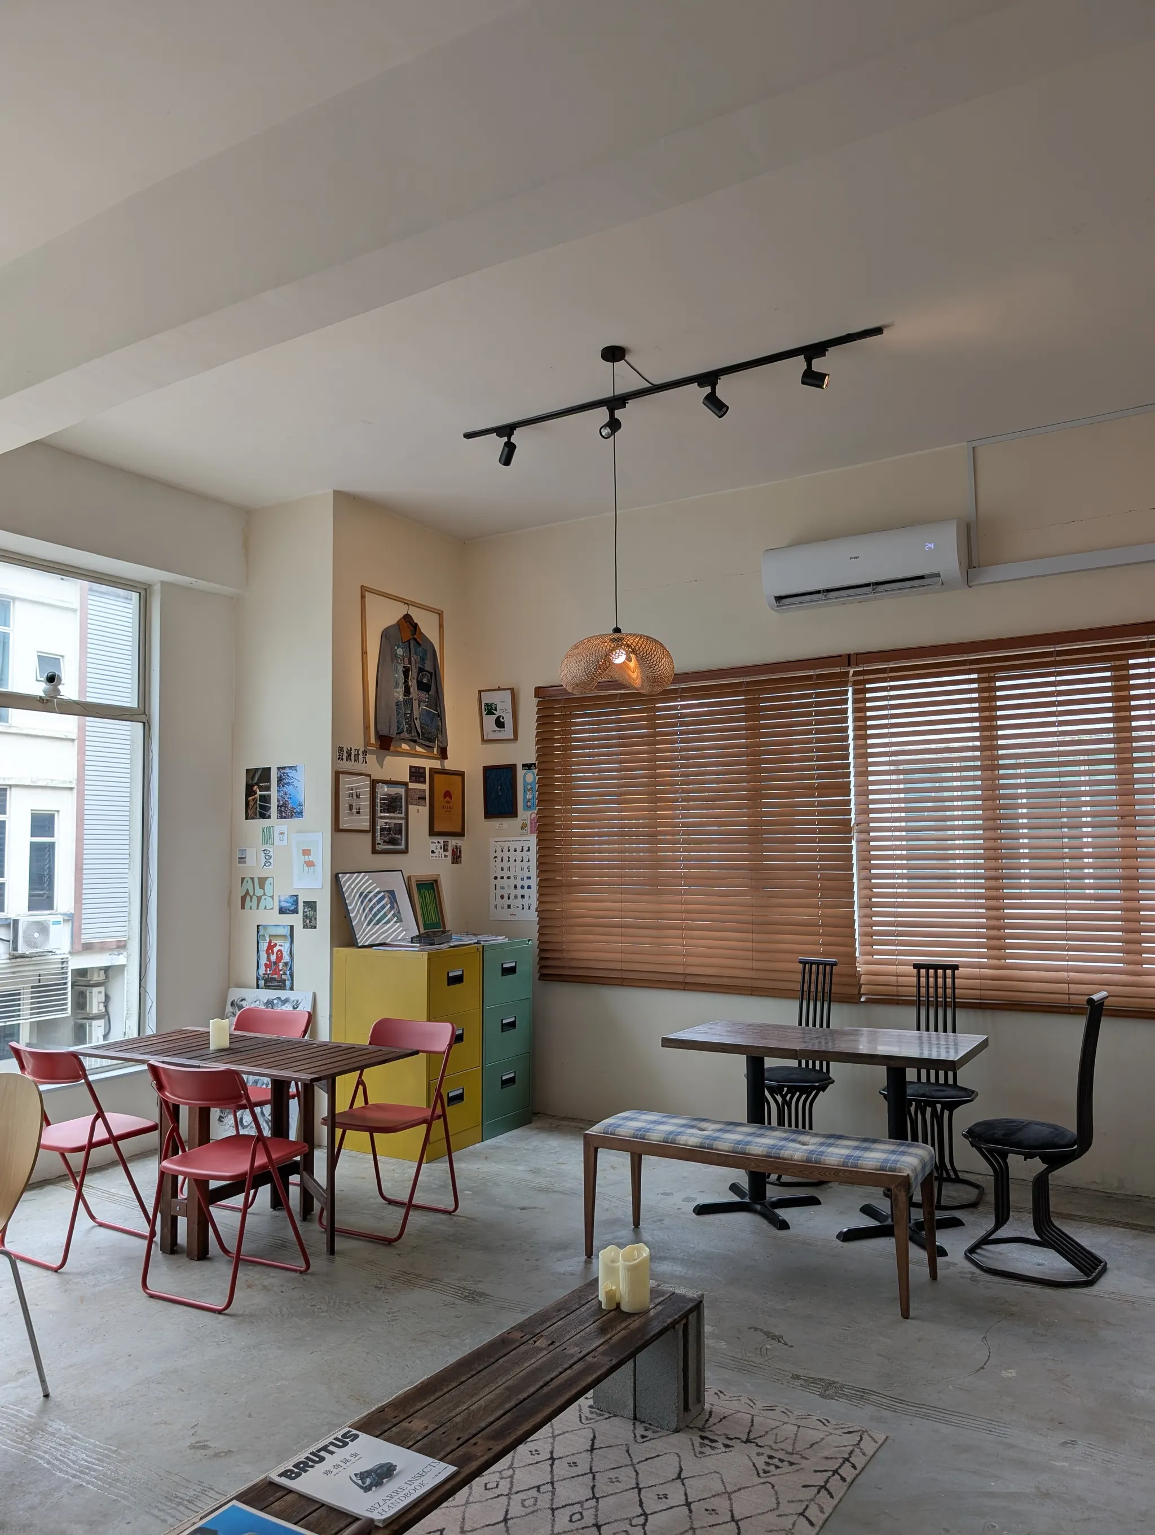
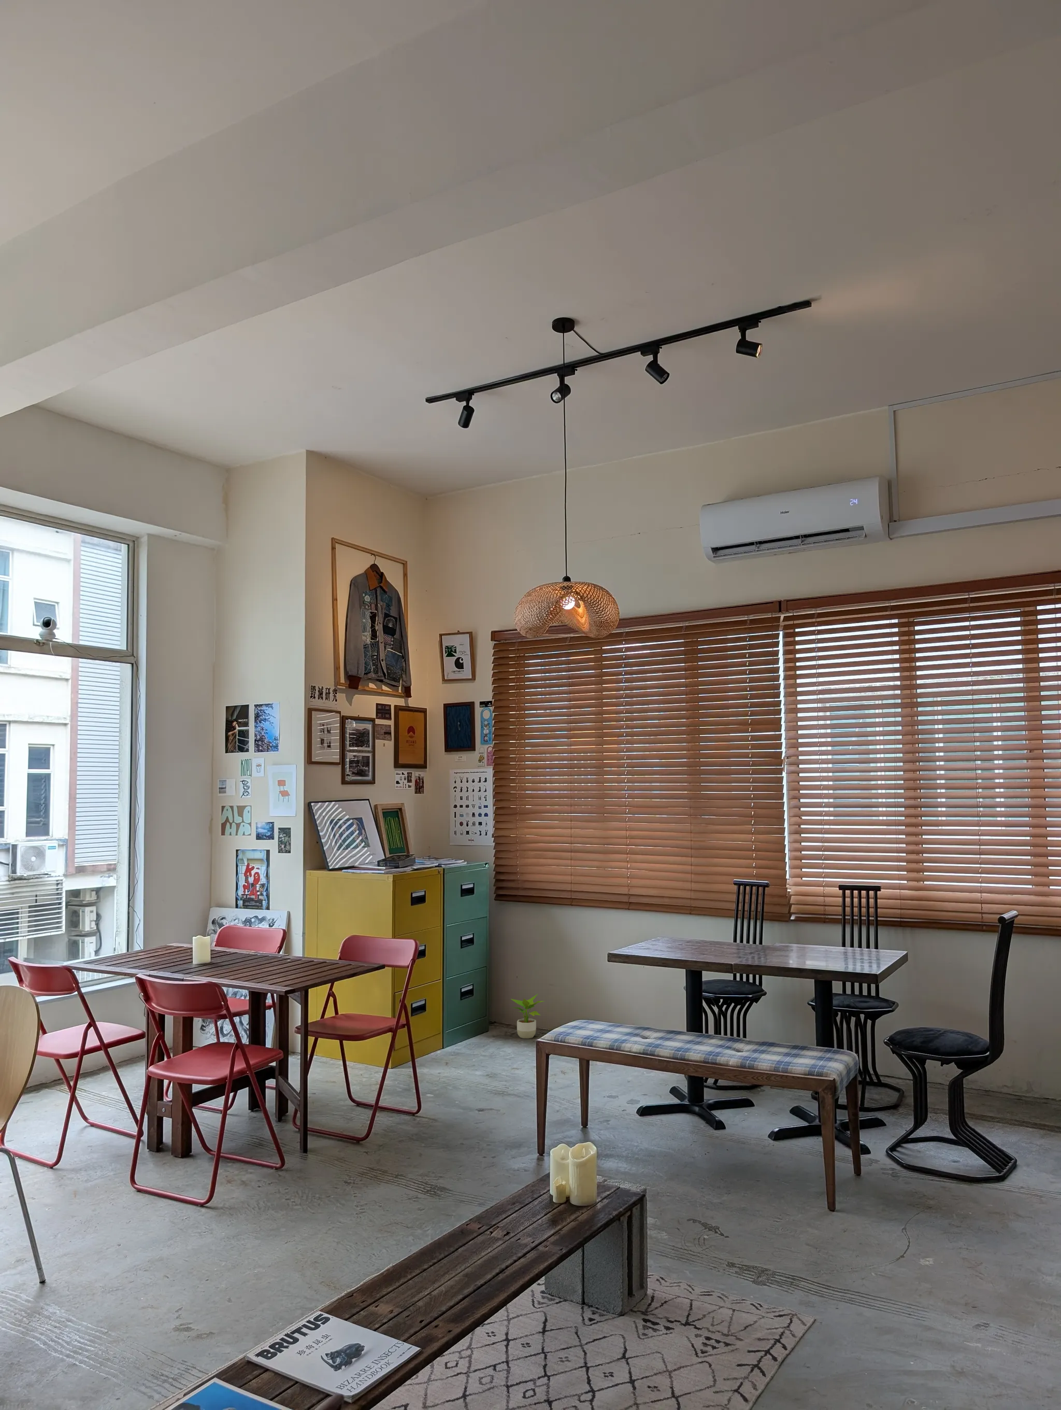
+ potted plant [510,993,545,1039]
